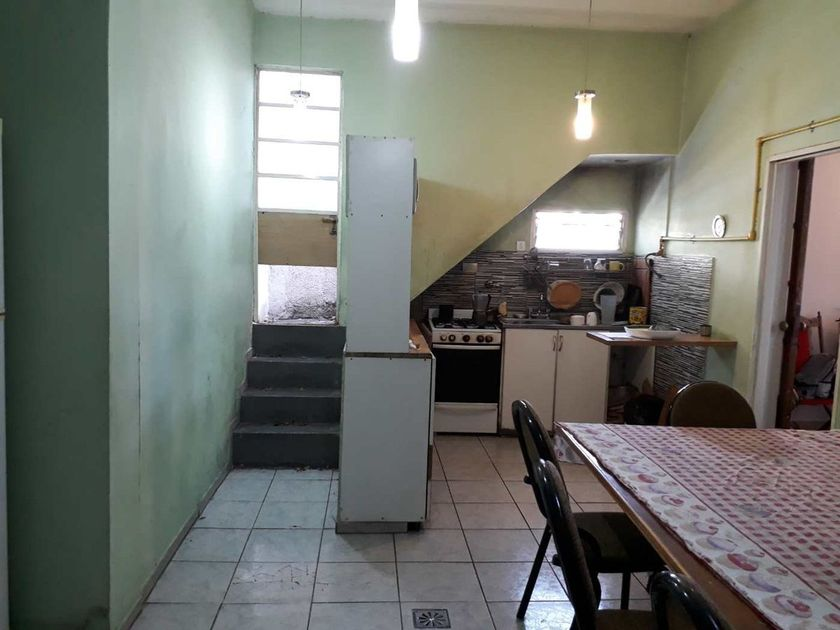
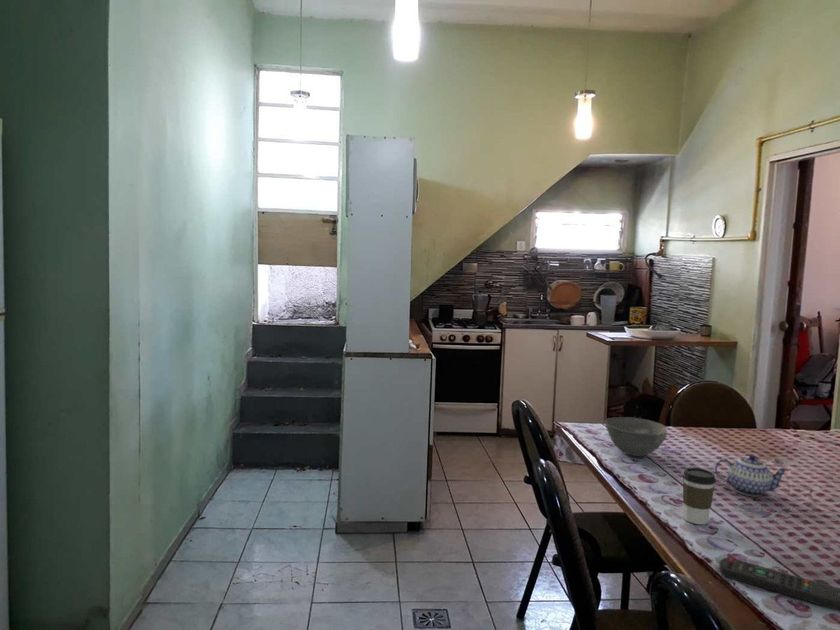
+ remote control [718,556,840,612]
+ bowl [604,416,668,457]
+ teapot [714,453,789,498]
+ coffee cup [682,467,717,525]
